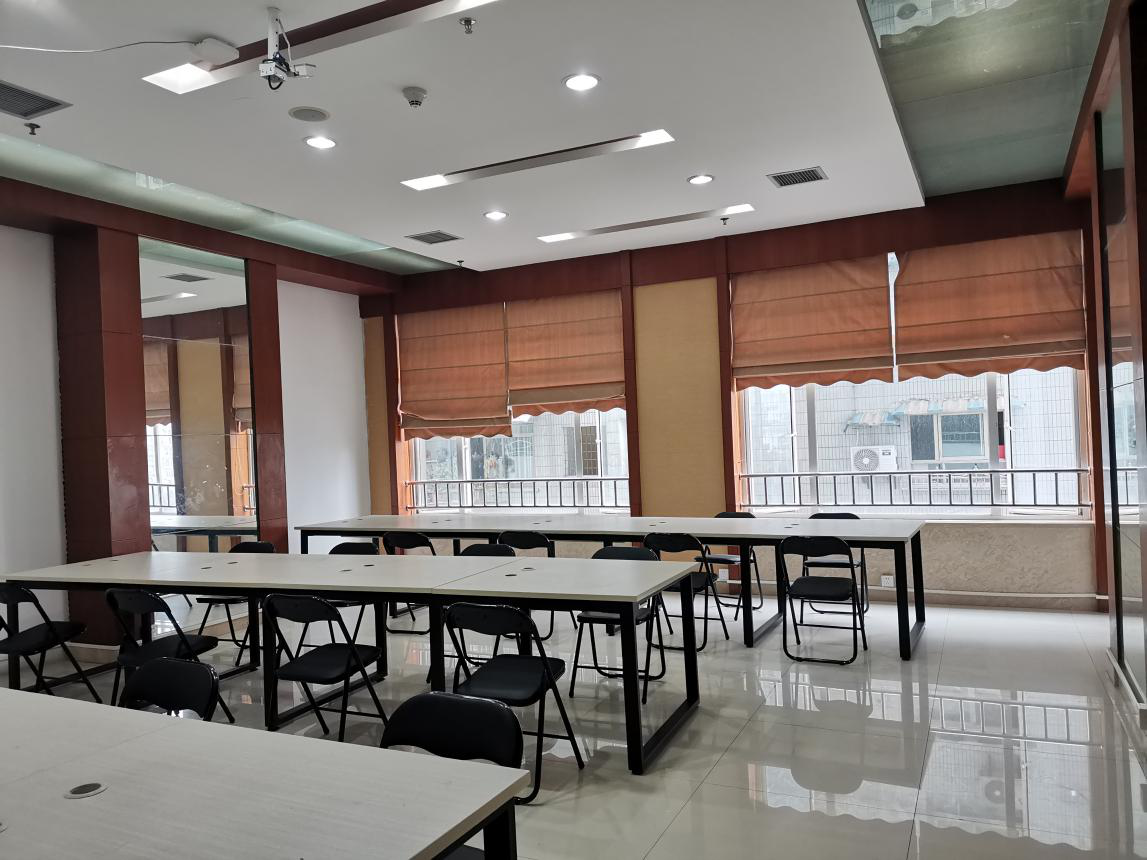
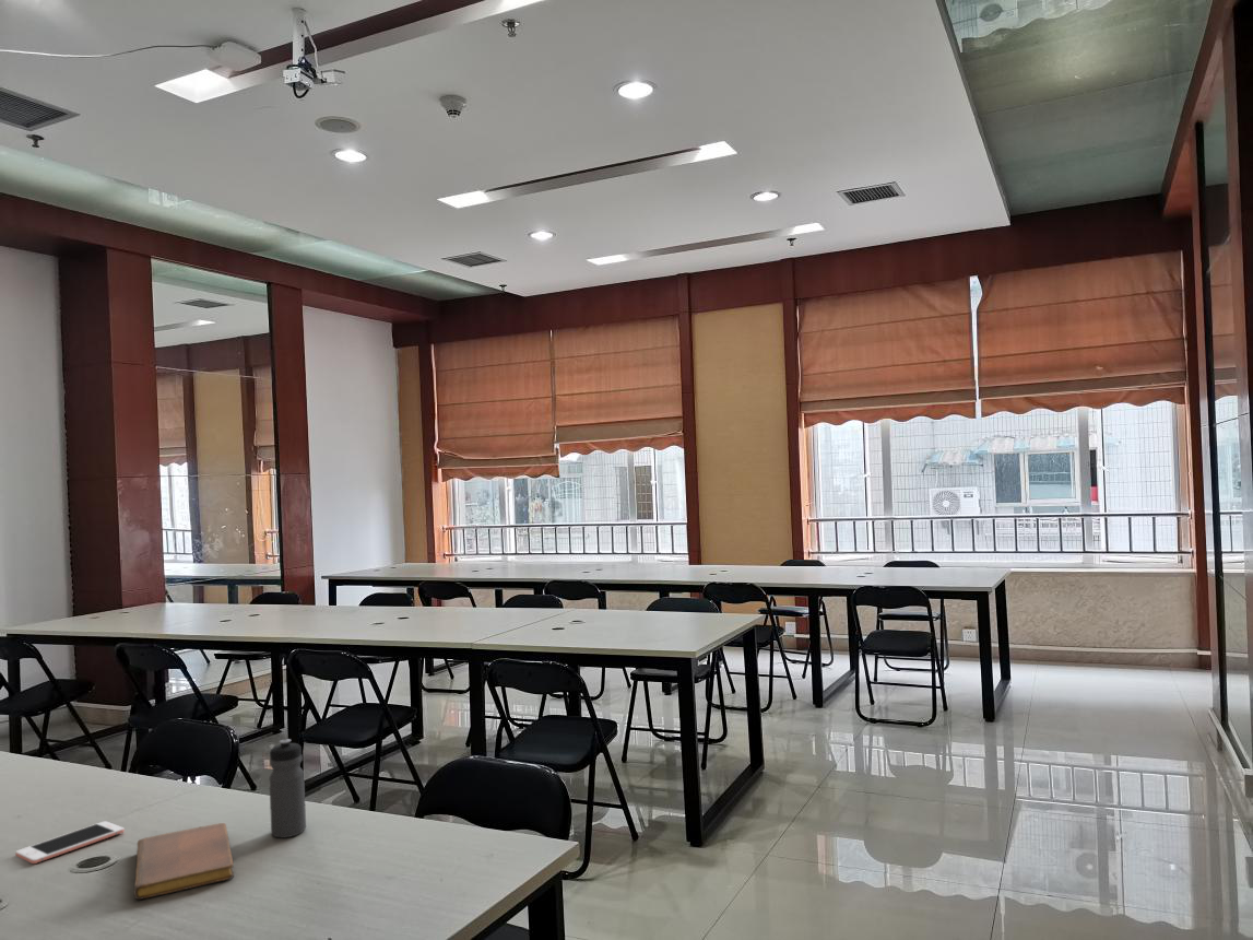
+ notebook [133,822,235,901]
+ cell phone [14,820,126,865]
+ water bottle [268,738,307,838]
